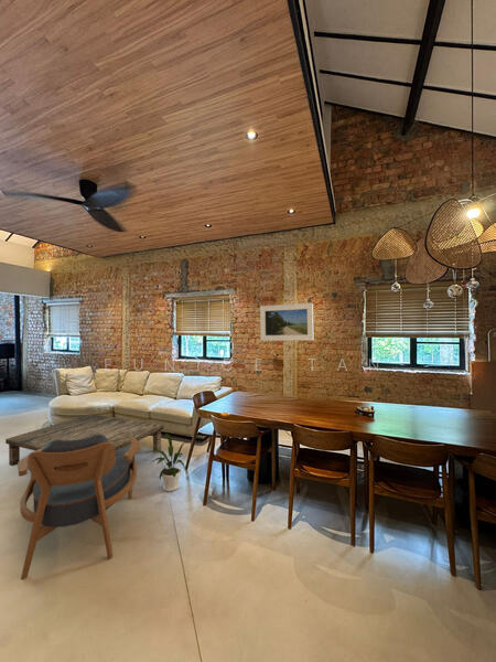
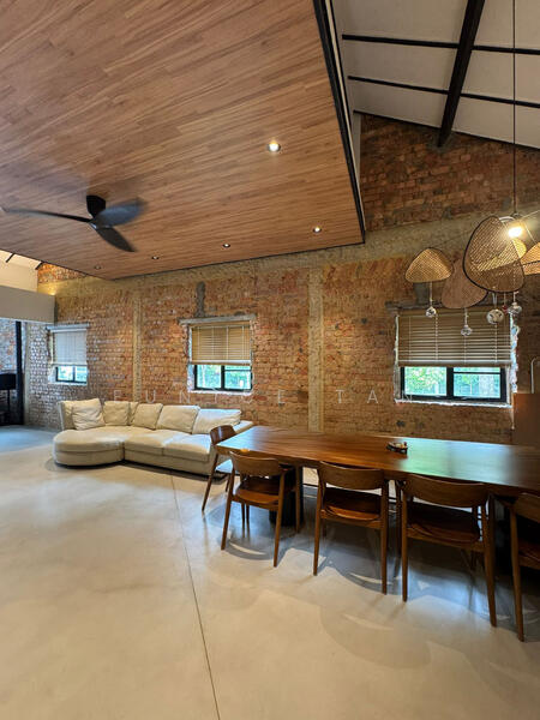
- armchair [17,435,142,581]
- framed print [259,302,315,342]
- coffee table [4,414,164,467]
- house plant [144,433,188,492]
